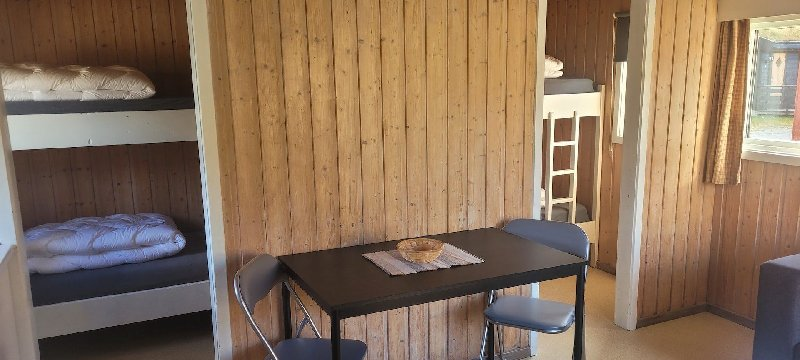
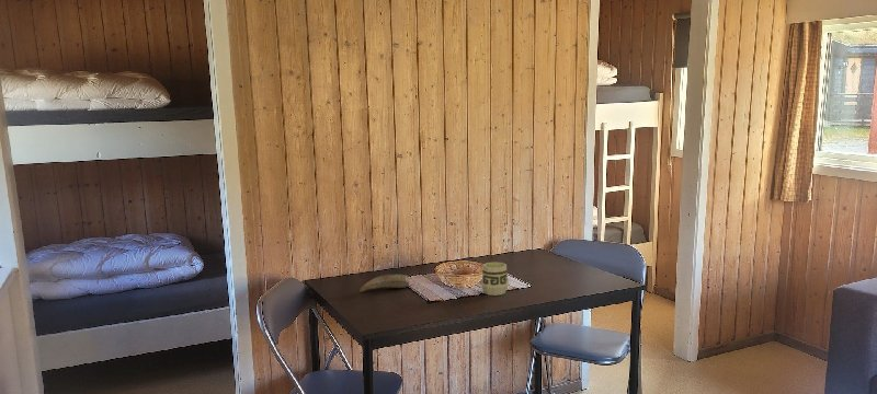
+ cup [480,262,510,297]
+ animal claw [358,274,411,293]
